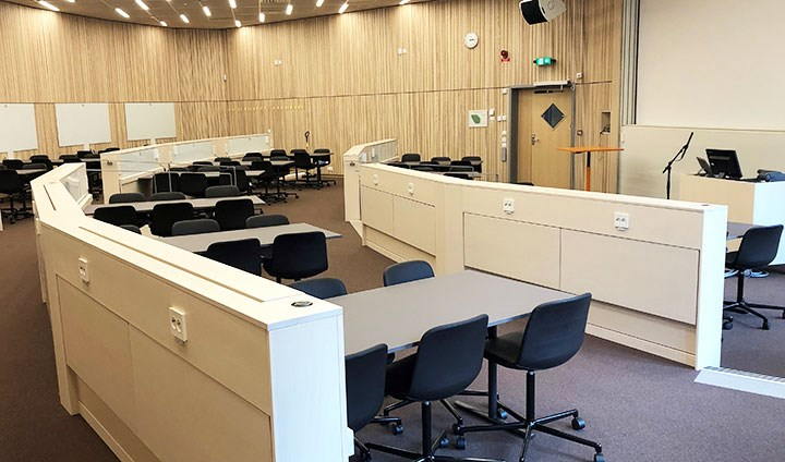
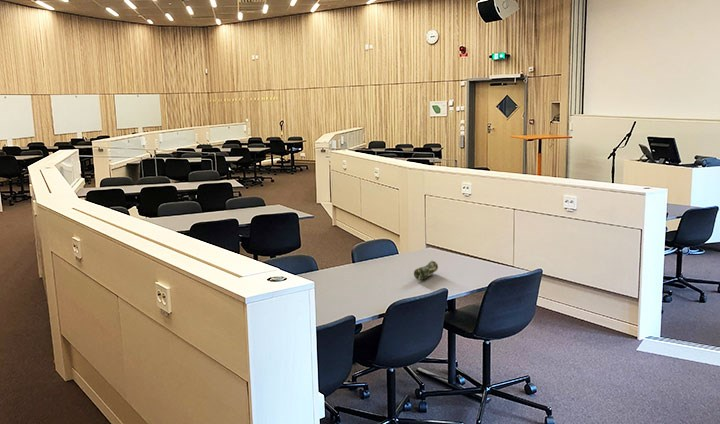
+ pencil case [413,259,439,281]
